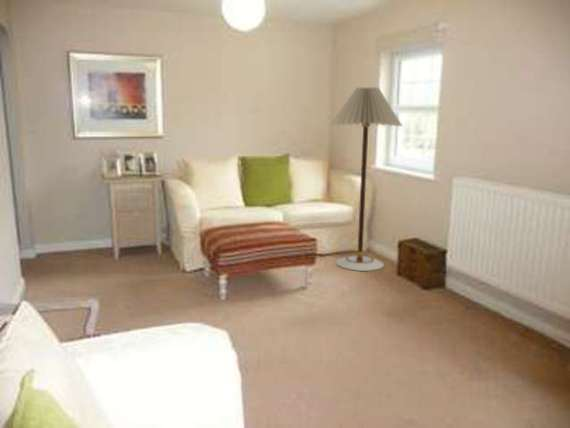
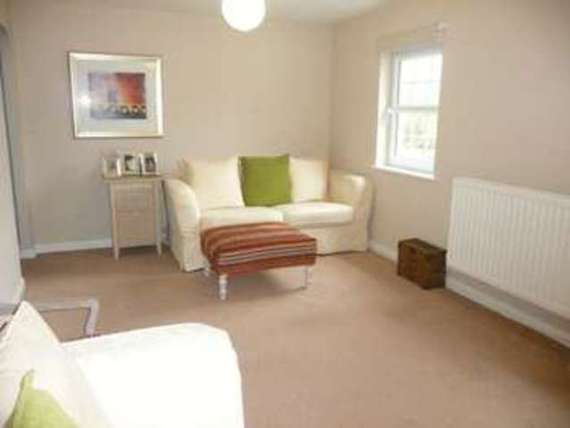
- floor lamp [329,86,403,272]
